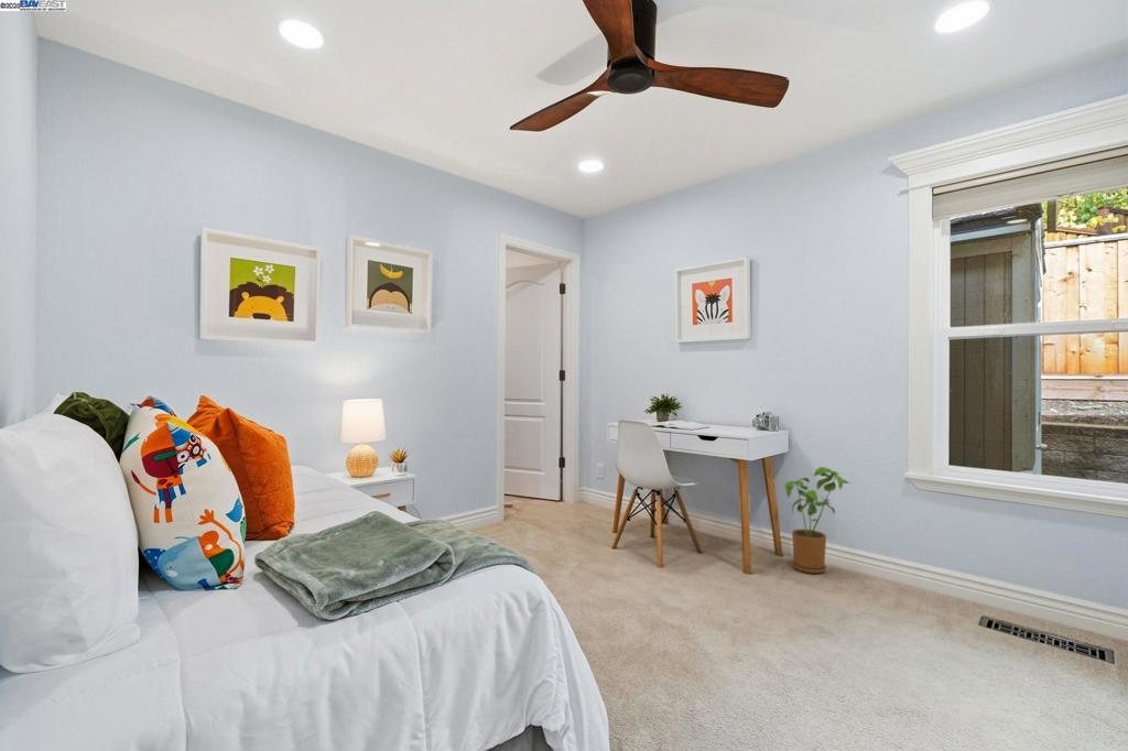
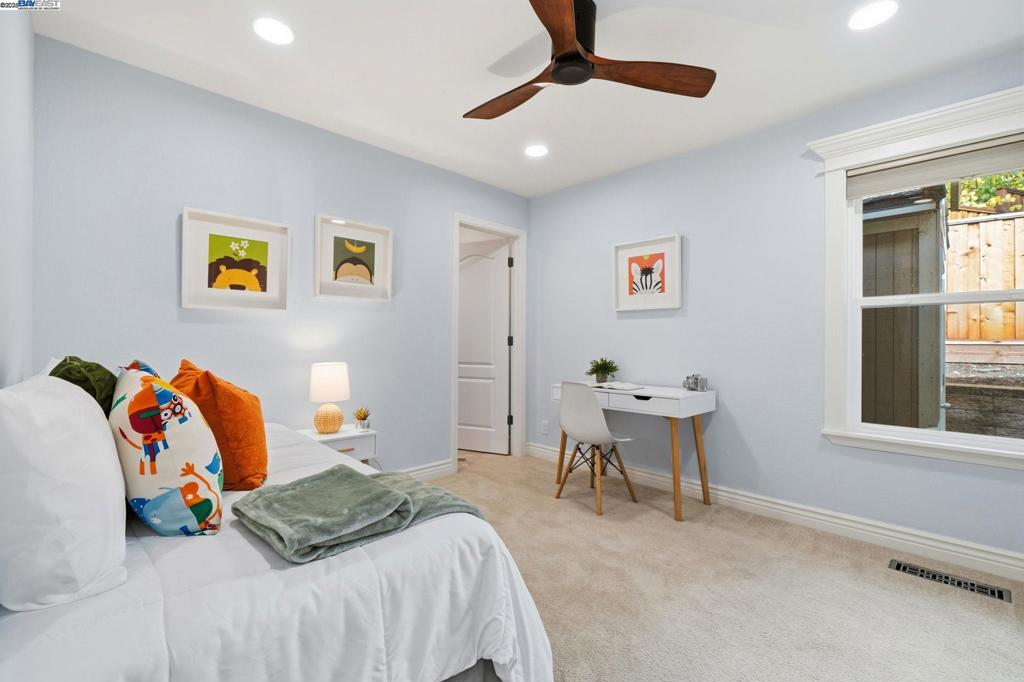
- house plant [784,466,854,575]
